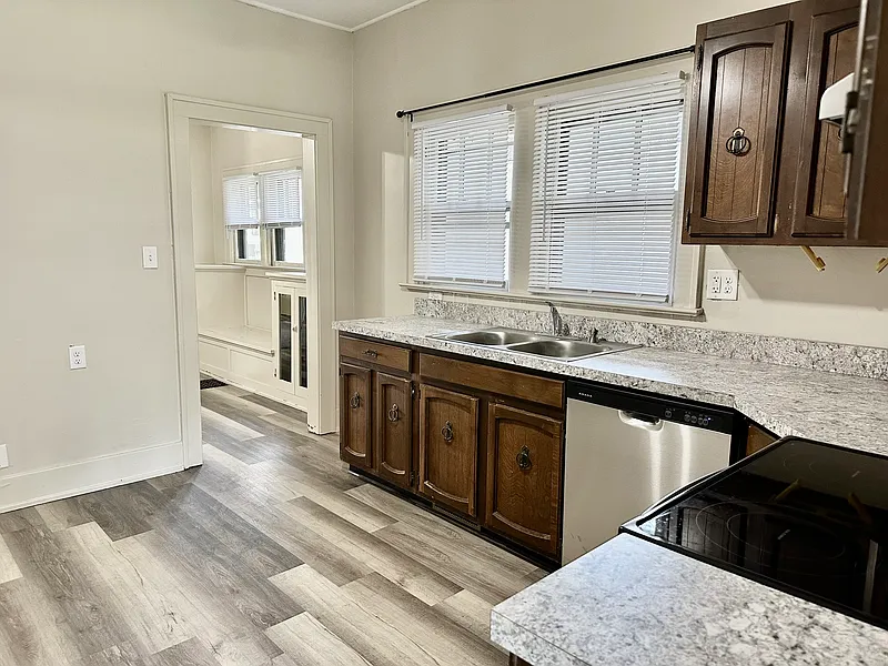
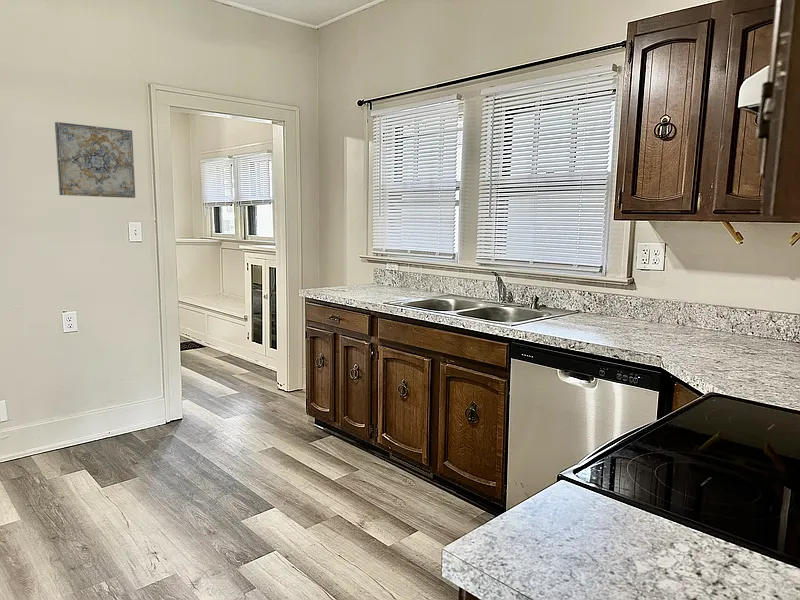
+ wall art [54,121,136,199]
